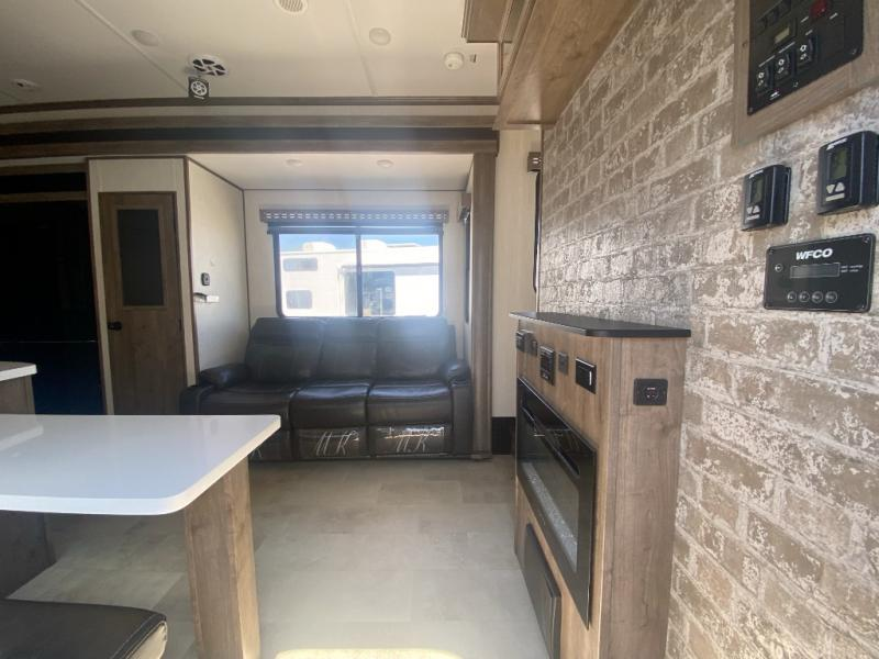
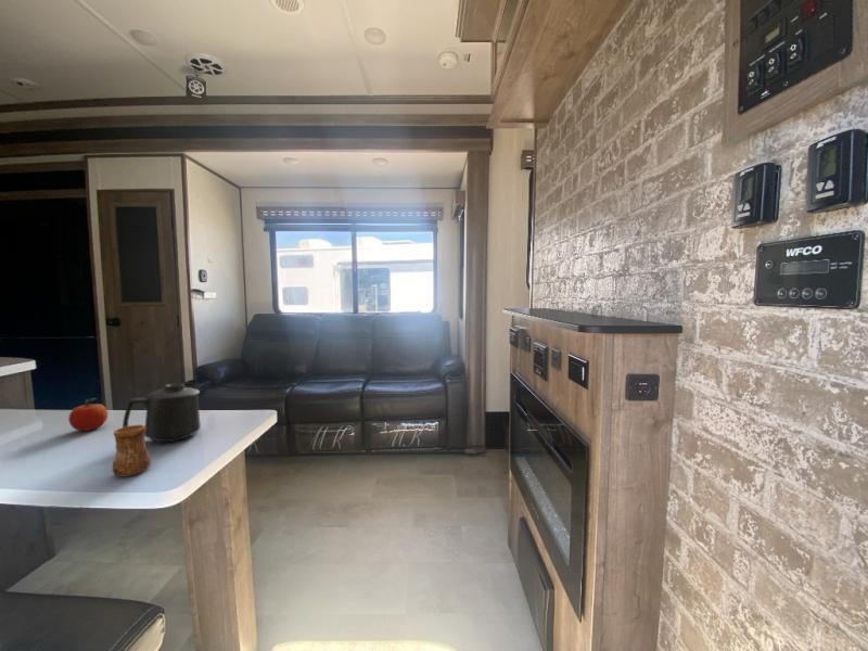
+ cup [112,423,152,477]
+ fruit [67,397,108,432]
+ mug [122,382,202,443]
